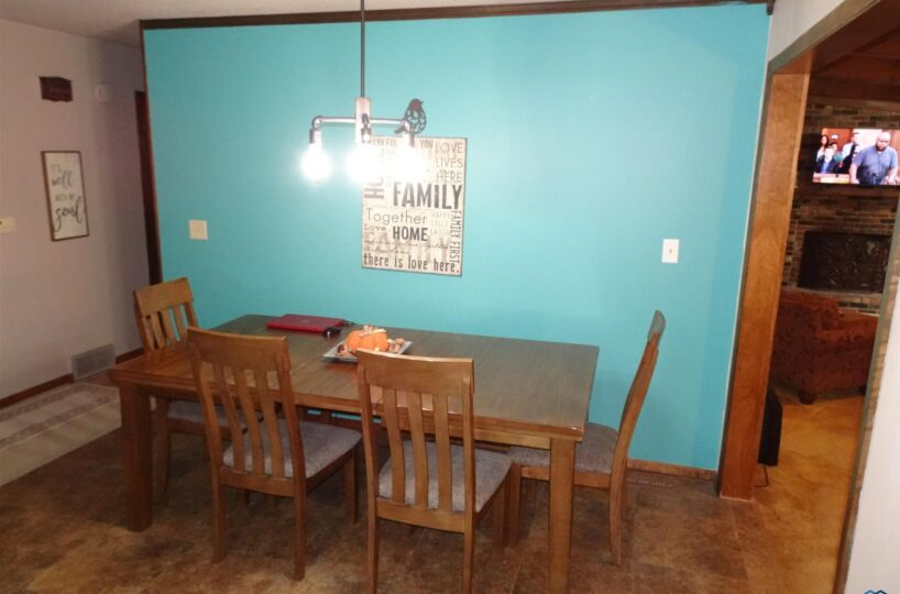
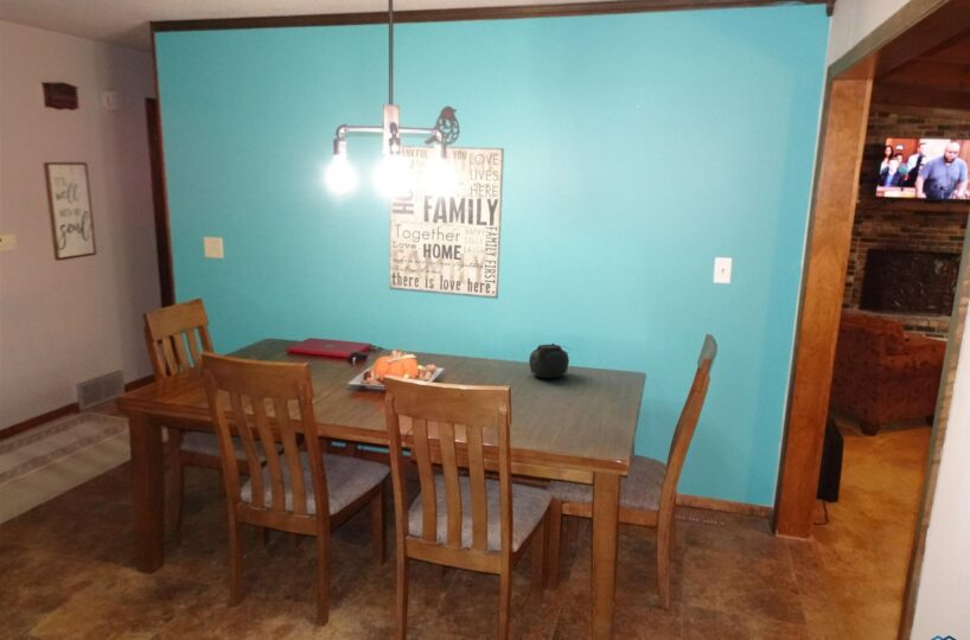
+ teapot [528,343,573,379]
